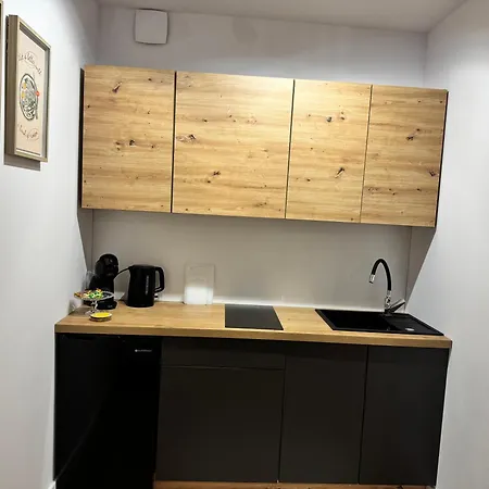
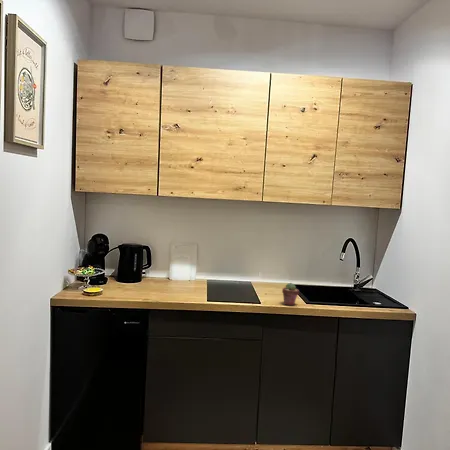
+ potted succulent [281,282,300,306]
